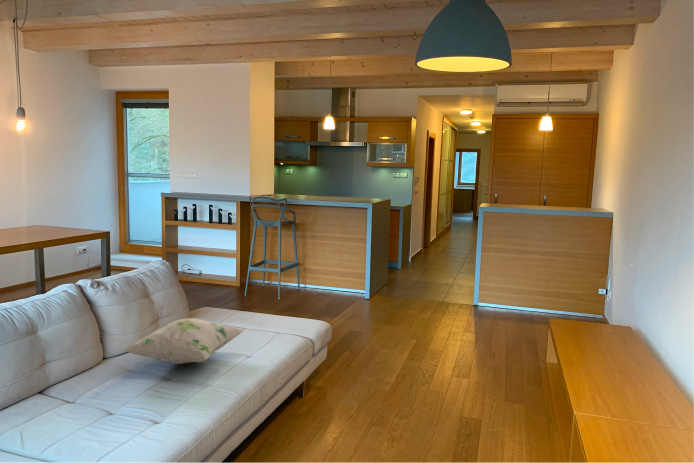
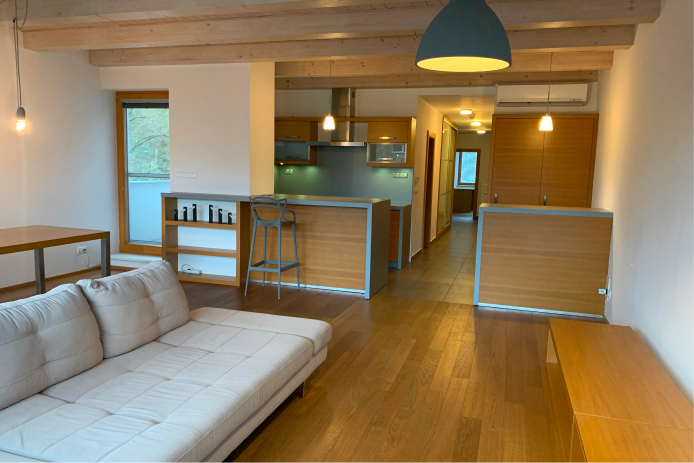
- decorative pillow [123,317,245,365]
